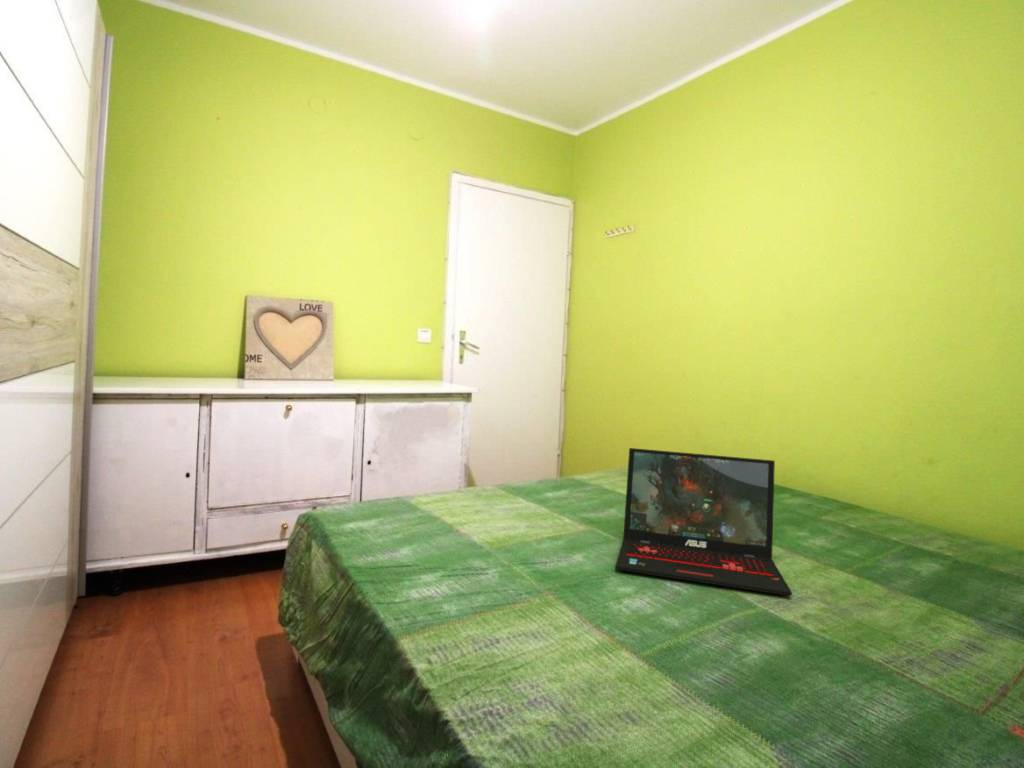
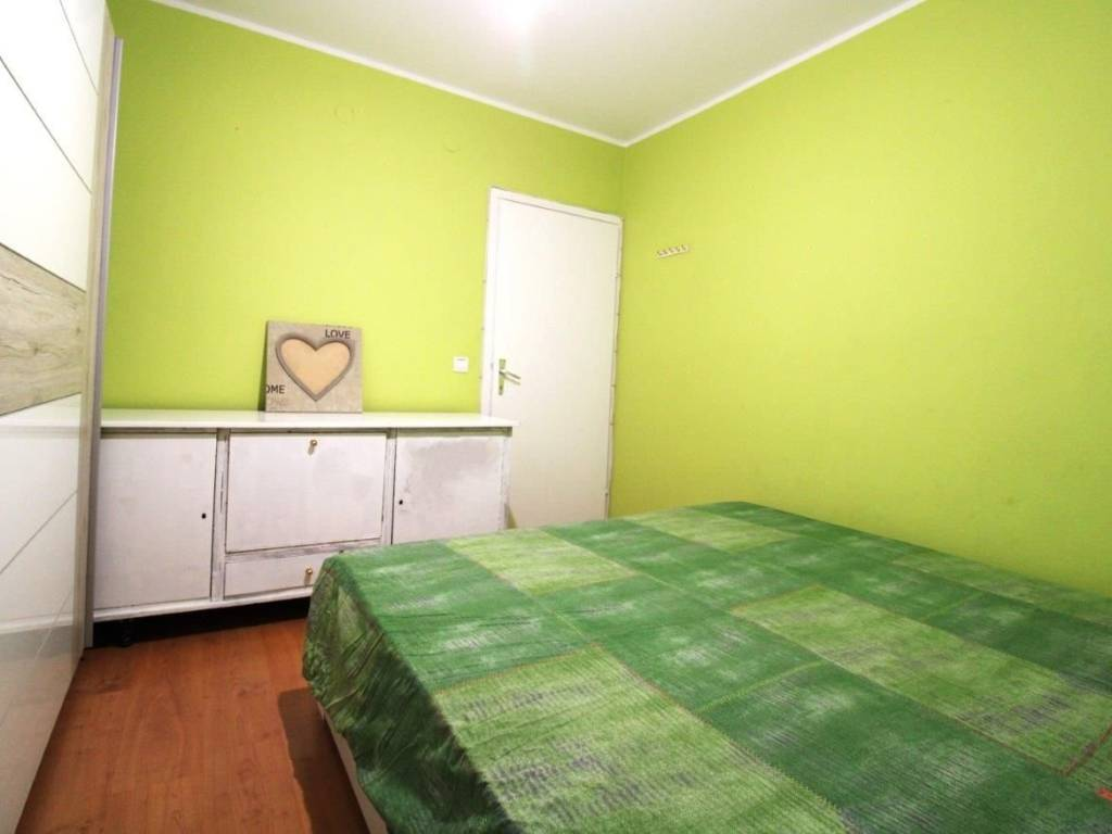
- laptop [614,447,793,596]
